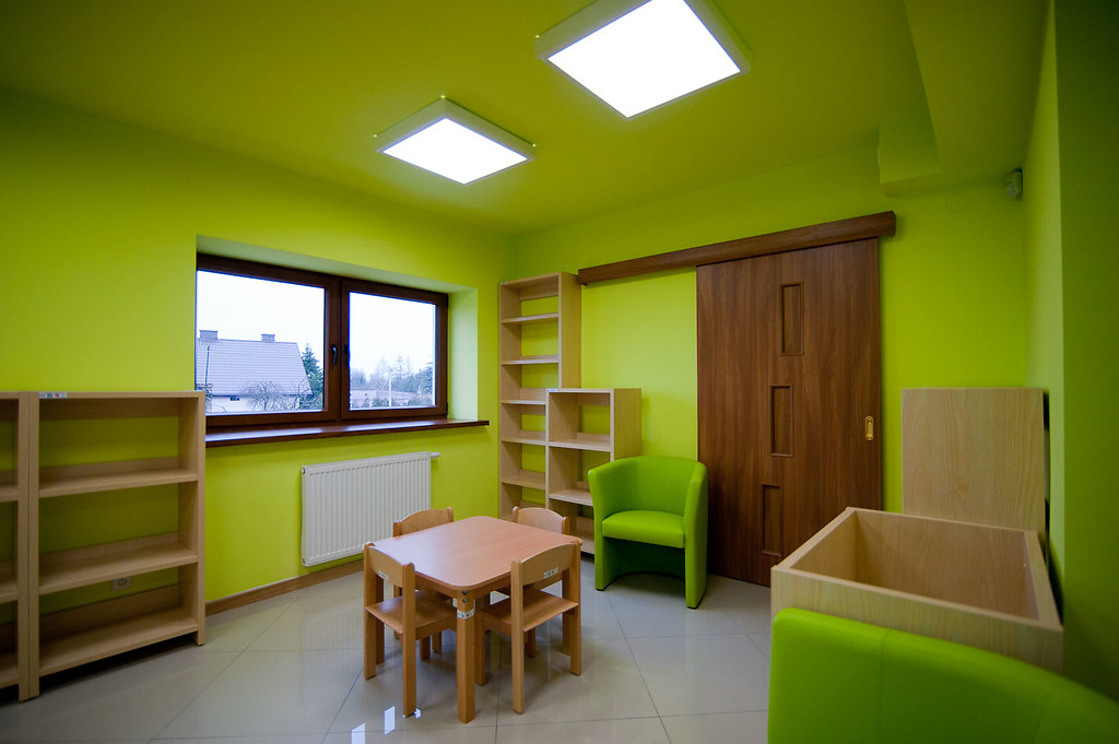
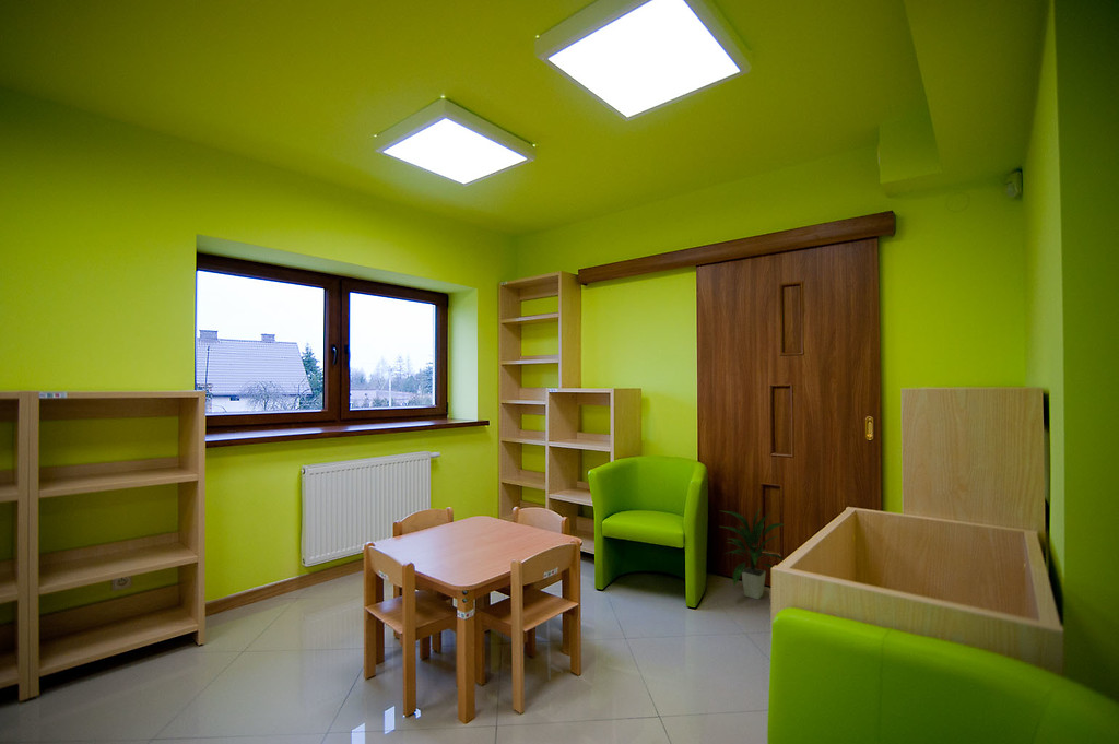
+ indoor plant [718,506,786,601]
